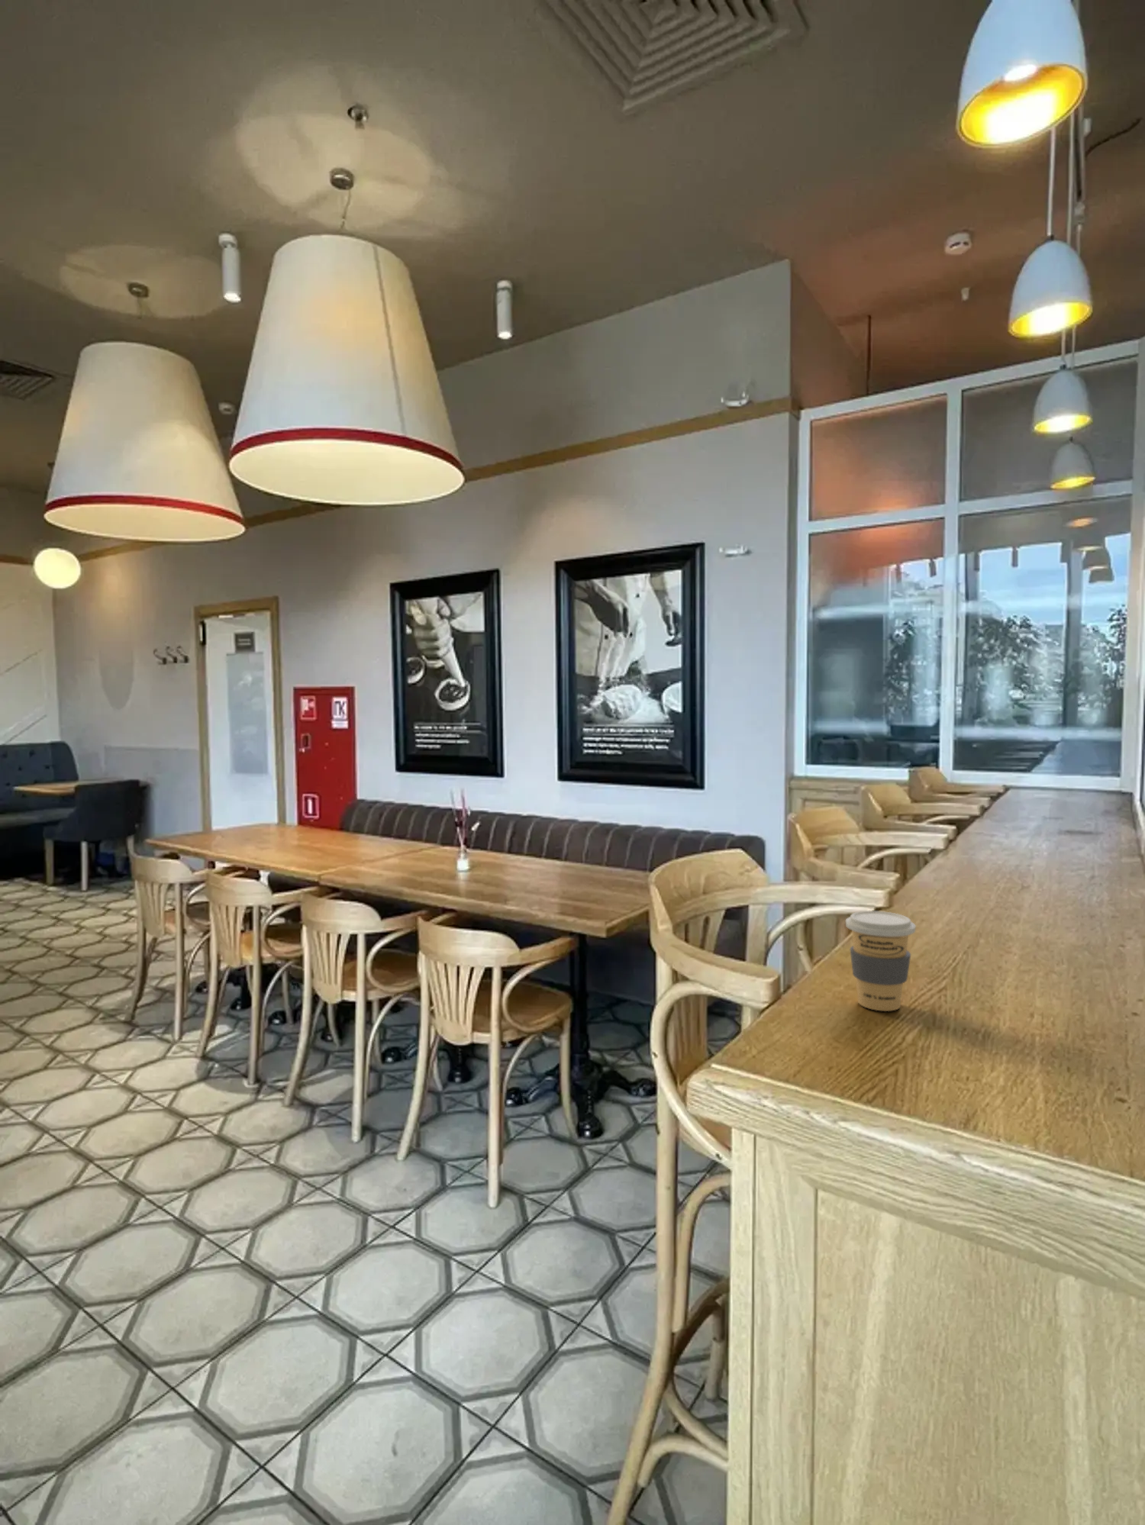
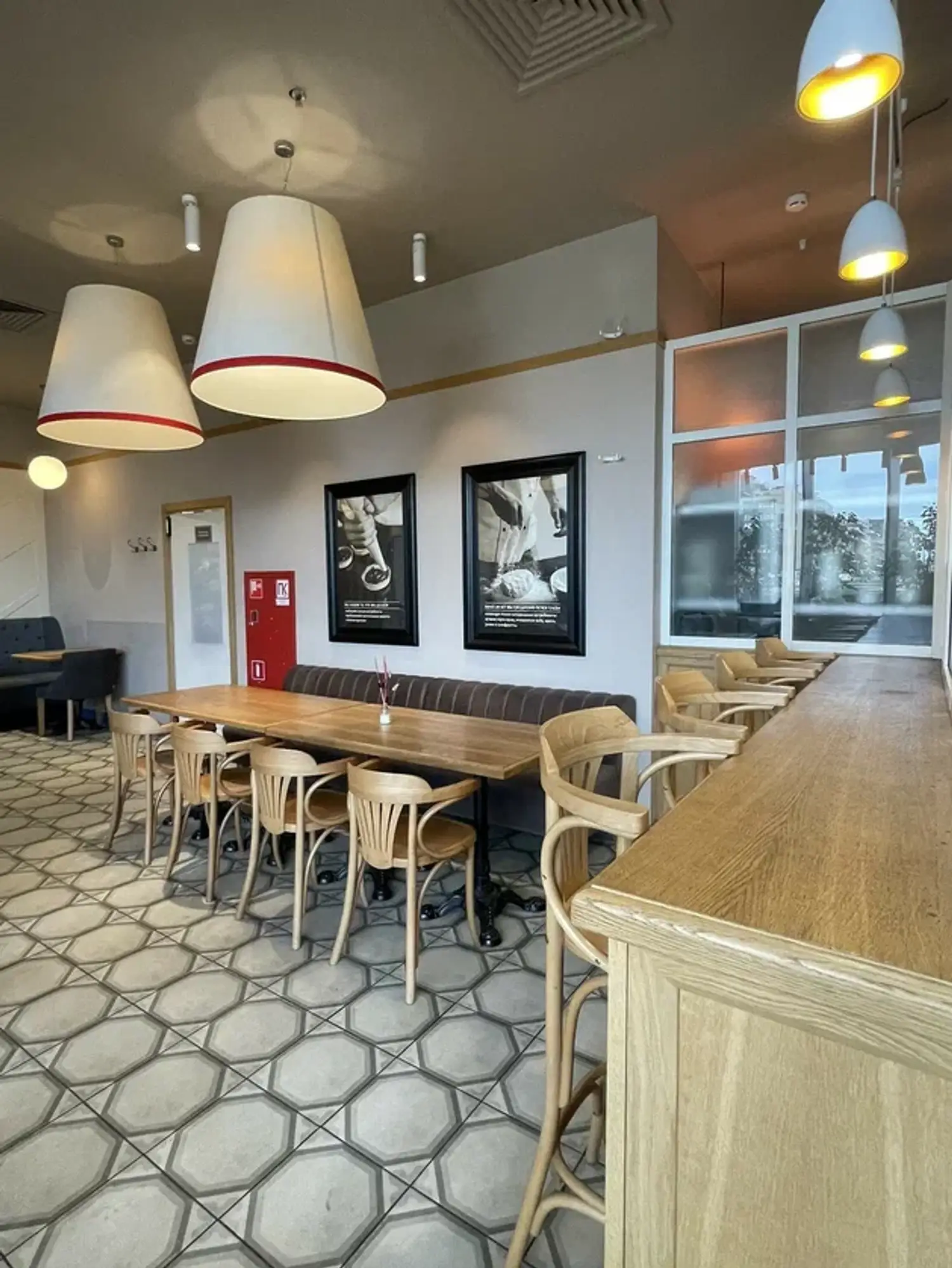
- coffee cup [846,910,916,1013]
